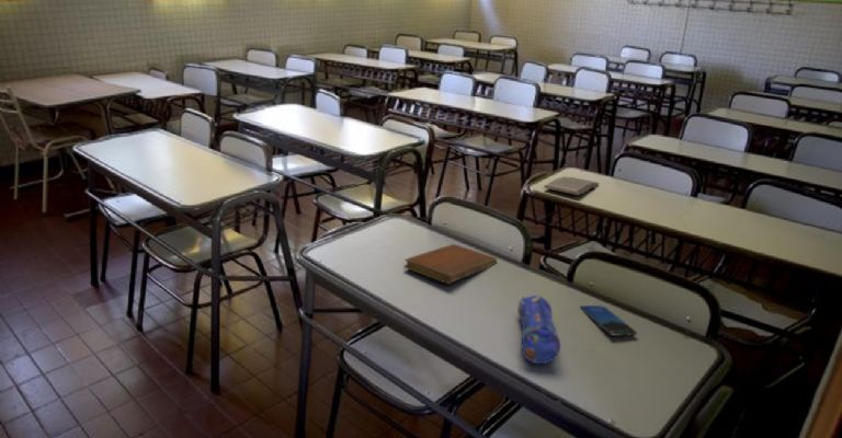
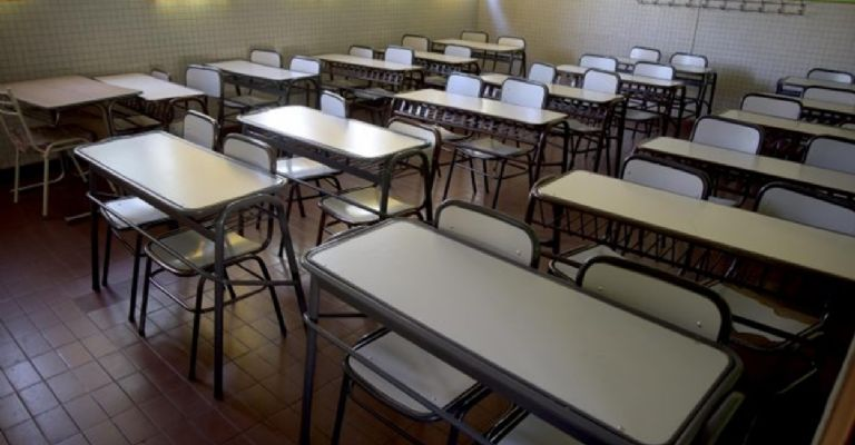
- notebook [402,243,498,285]
- smartphone [579,304,638,337]
- pencil case [516,295,561,365]
- book [543,175,601,196]
